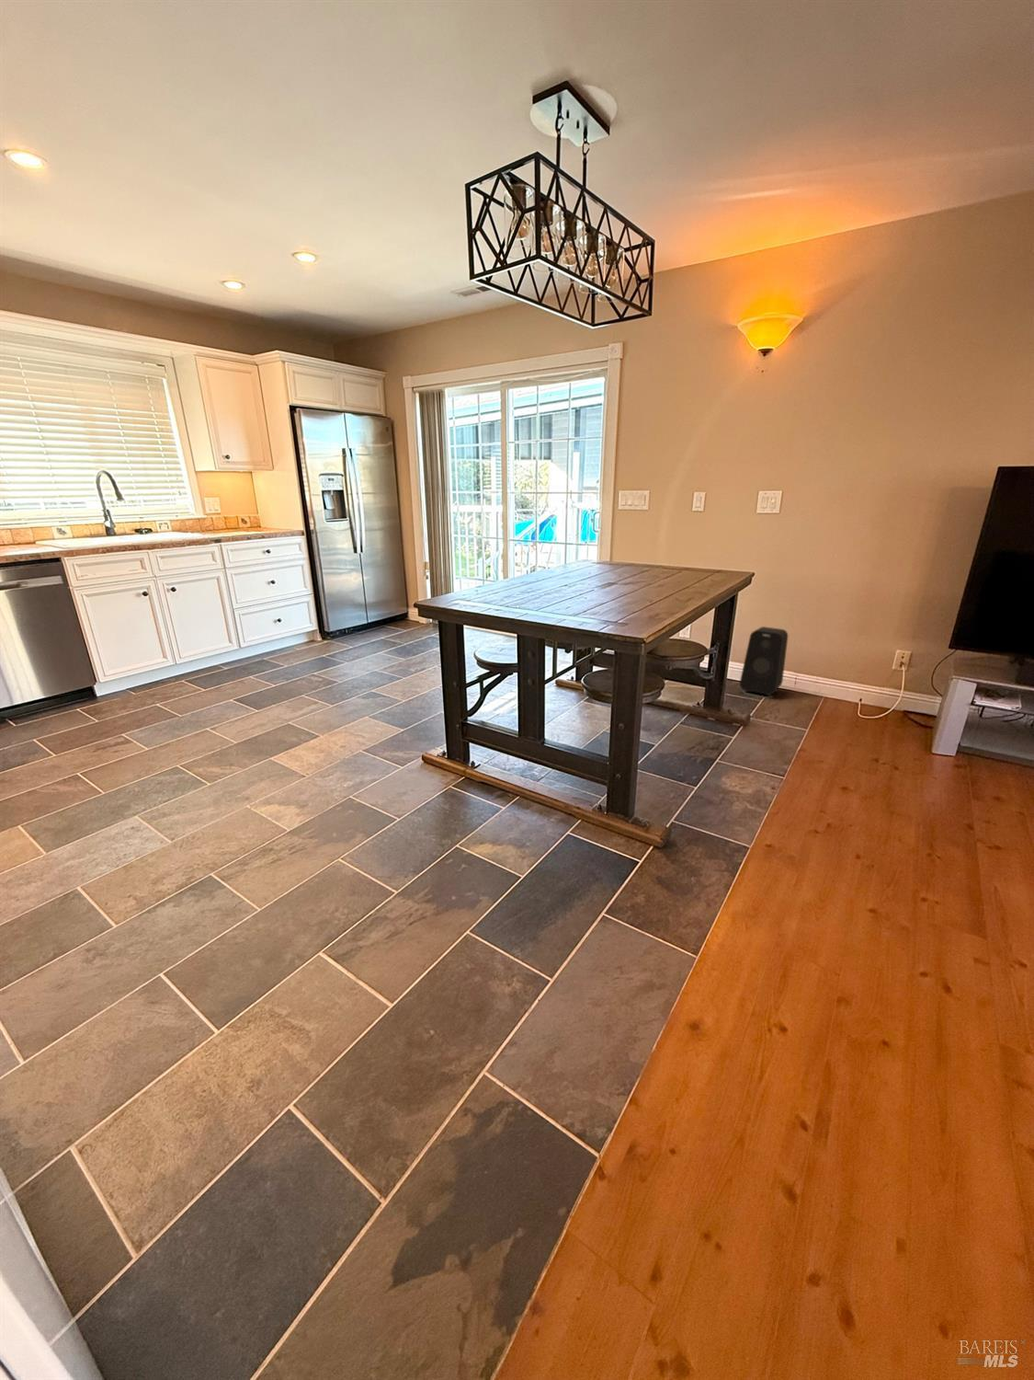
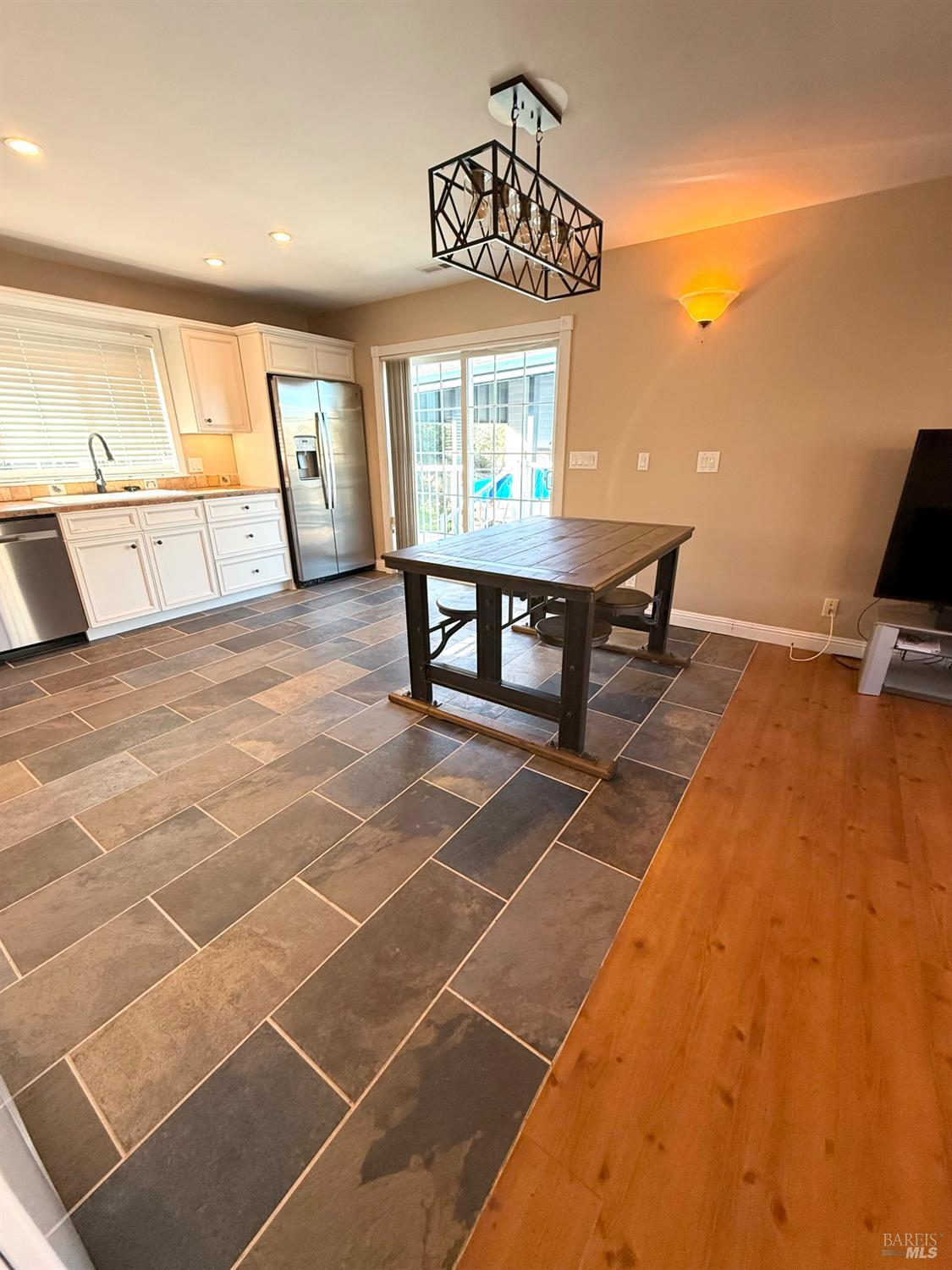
- speaker [739,626,789,699]
